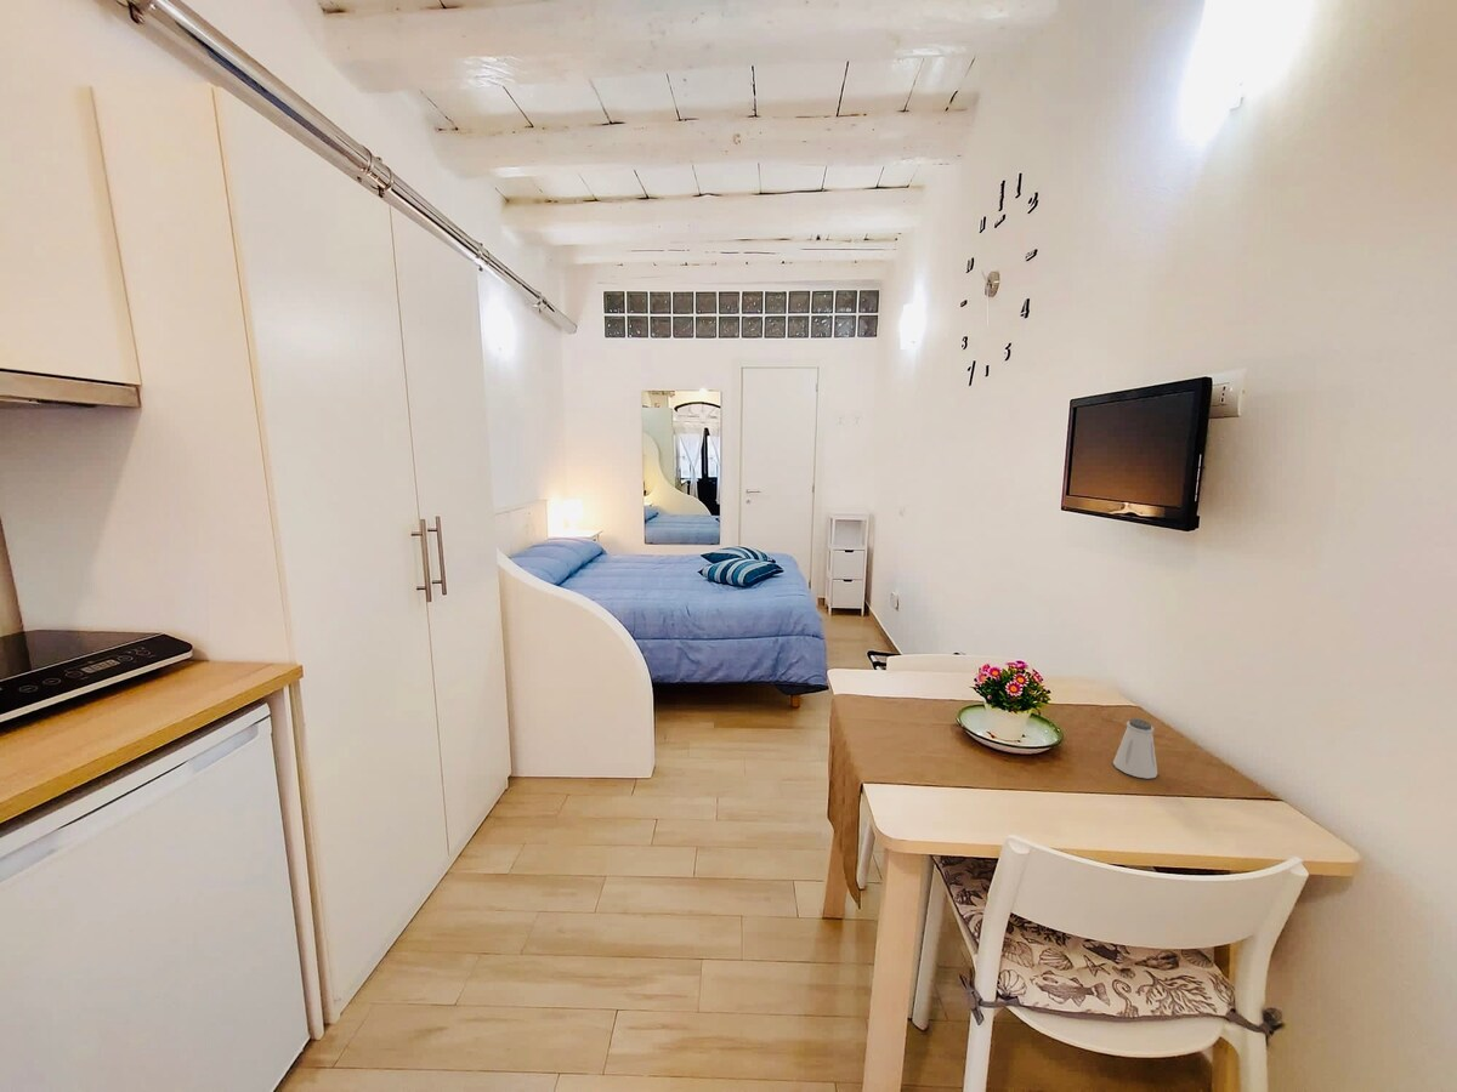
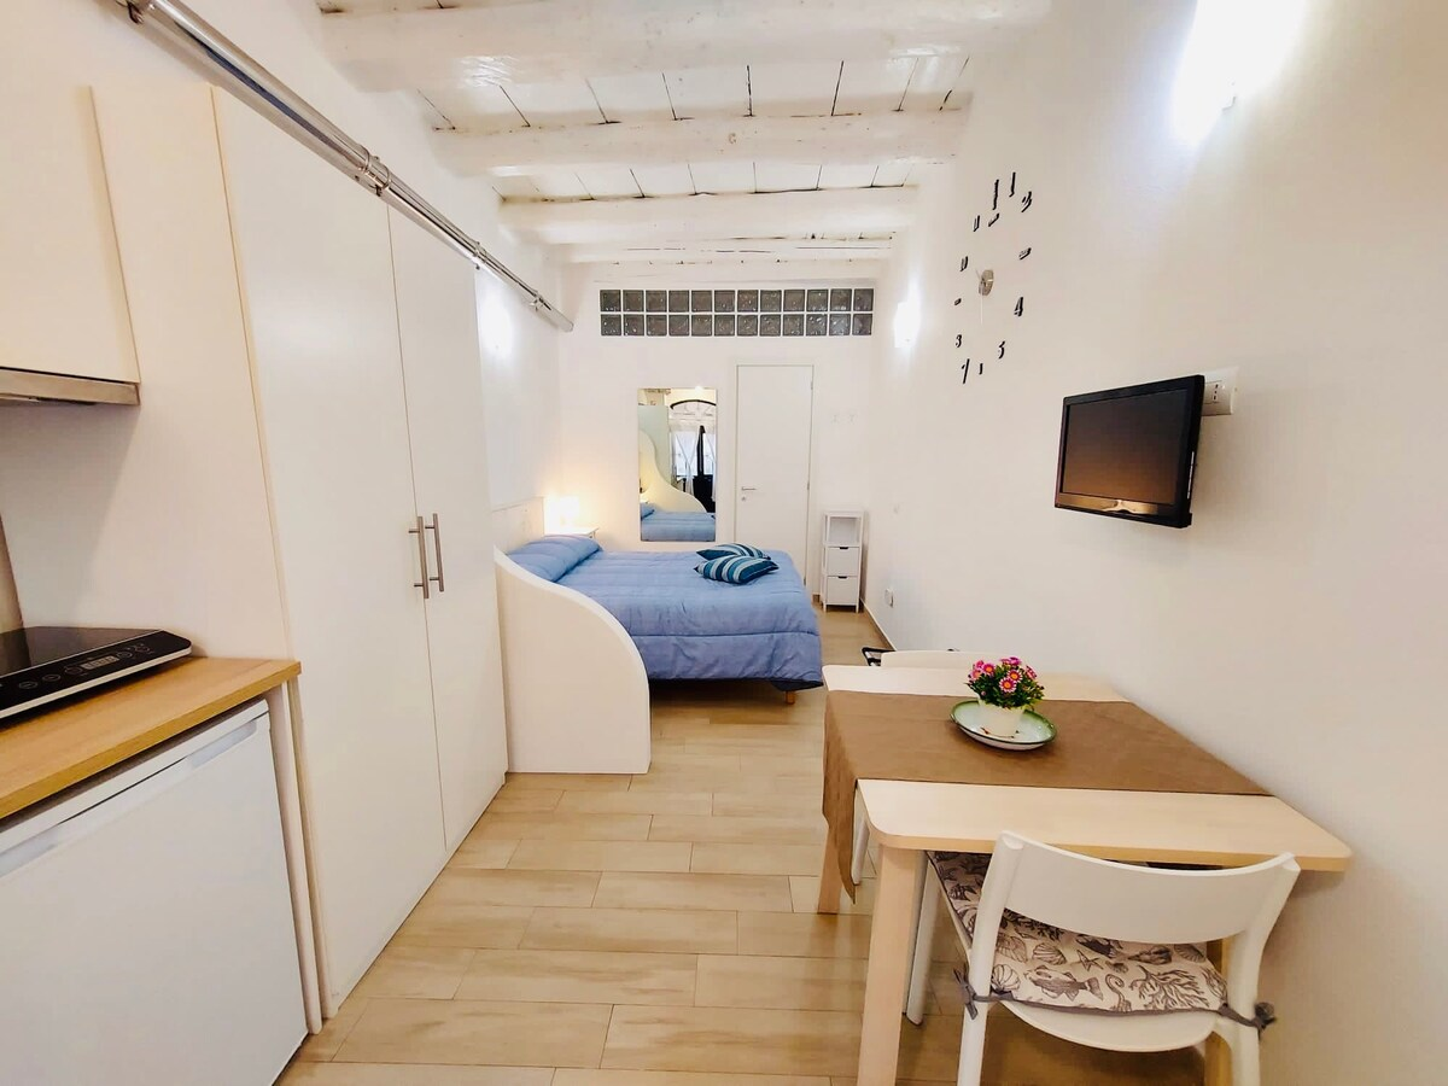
- saltshaker [1112,717,1158,780]
